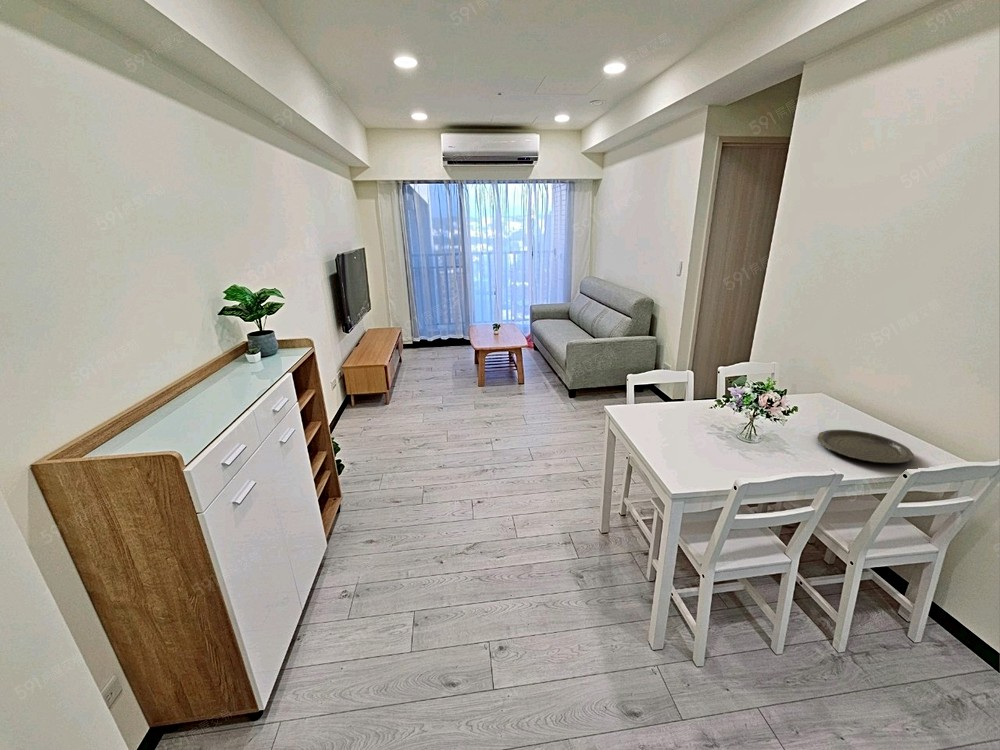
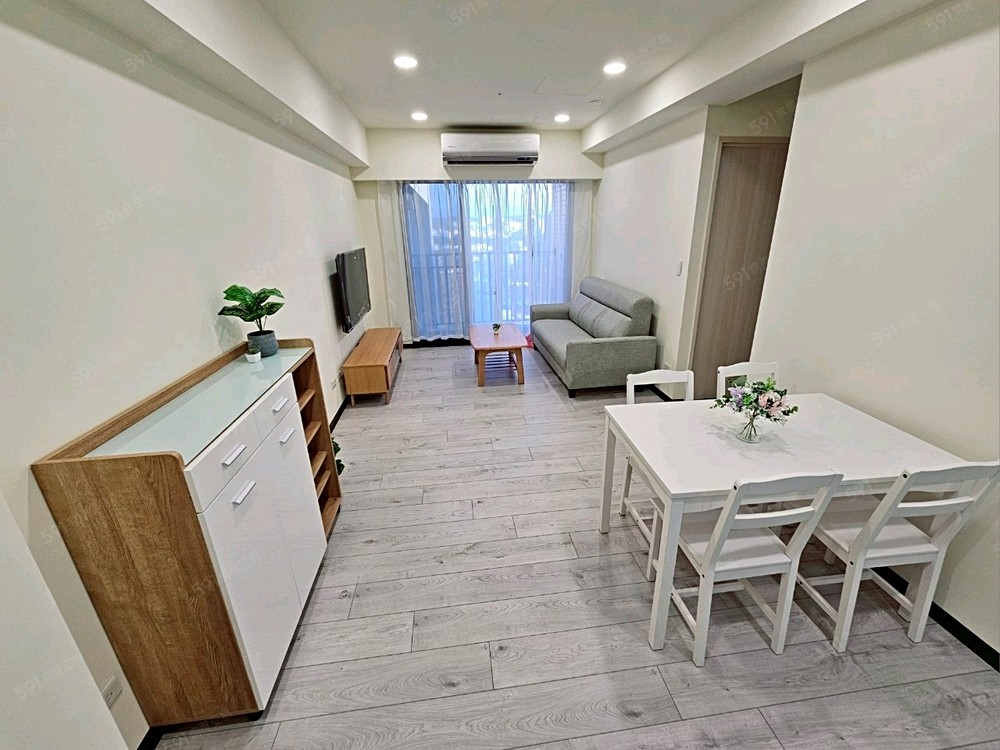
- plate [816,429,915,464]
